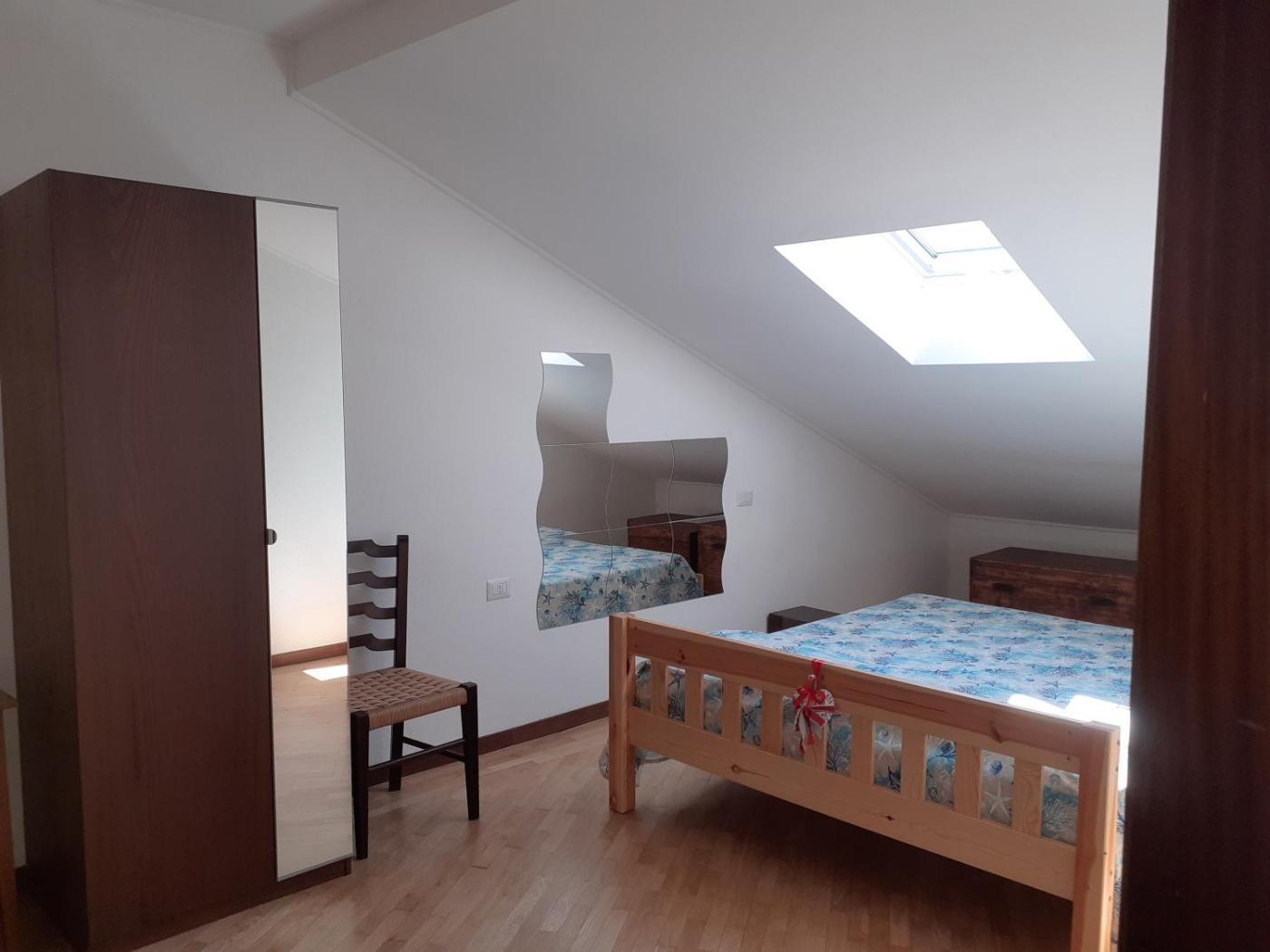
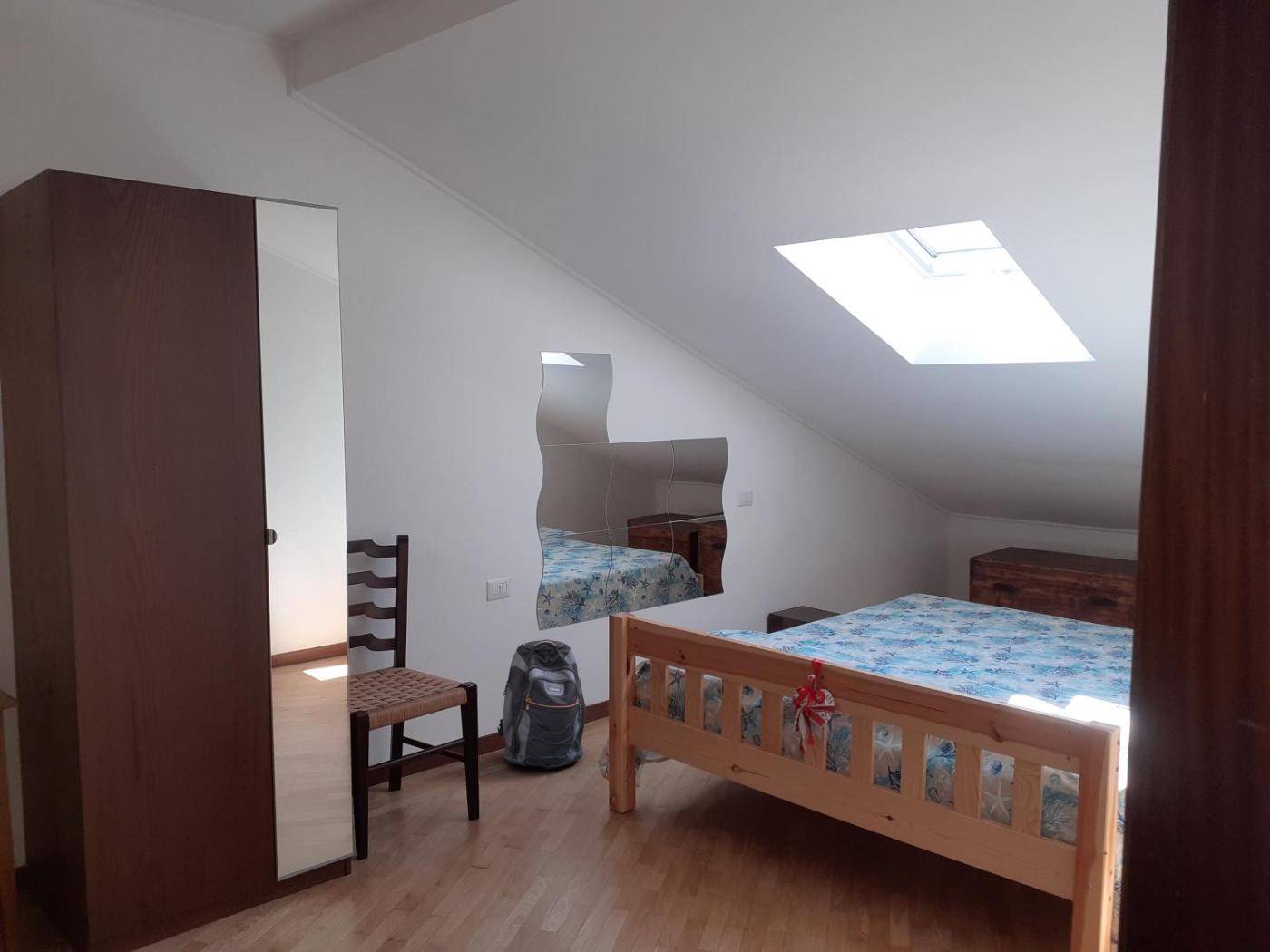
+ backpack [496,638,587,771]
